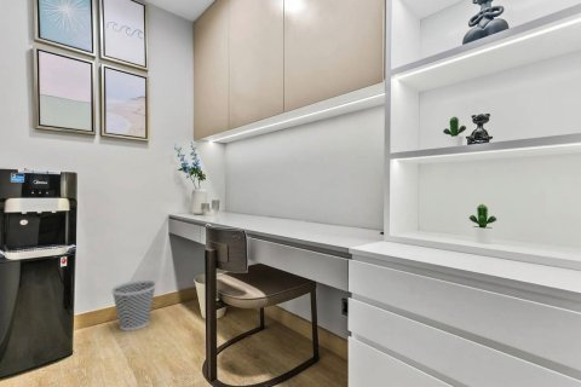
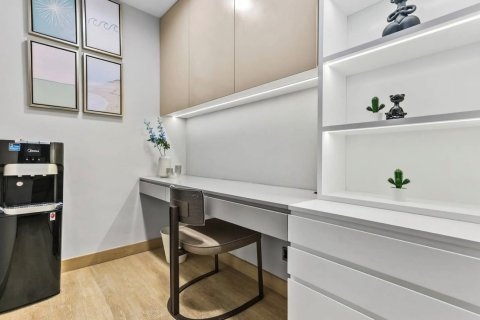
- wastebasket [110,279,157,333]
